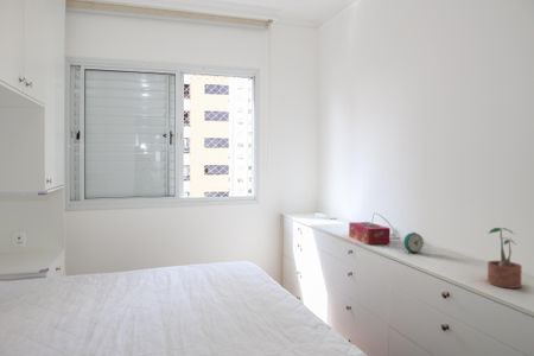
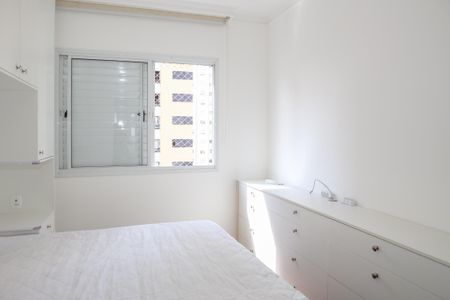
- alarm clock [402,231,425,254]
- tissue box [348,221,392,246]
- potted plant [487,227,523,290]
